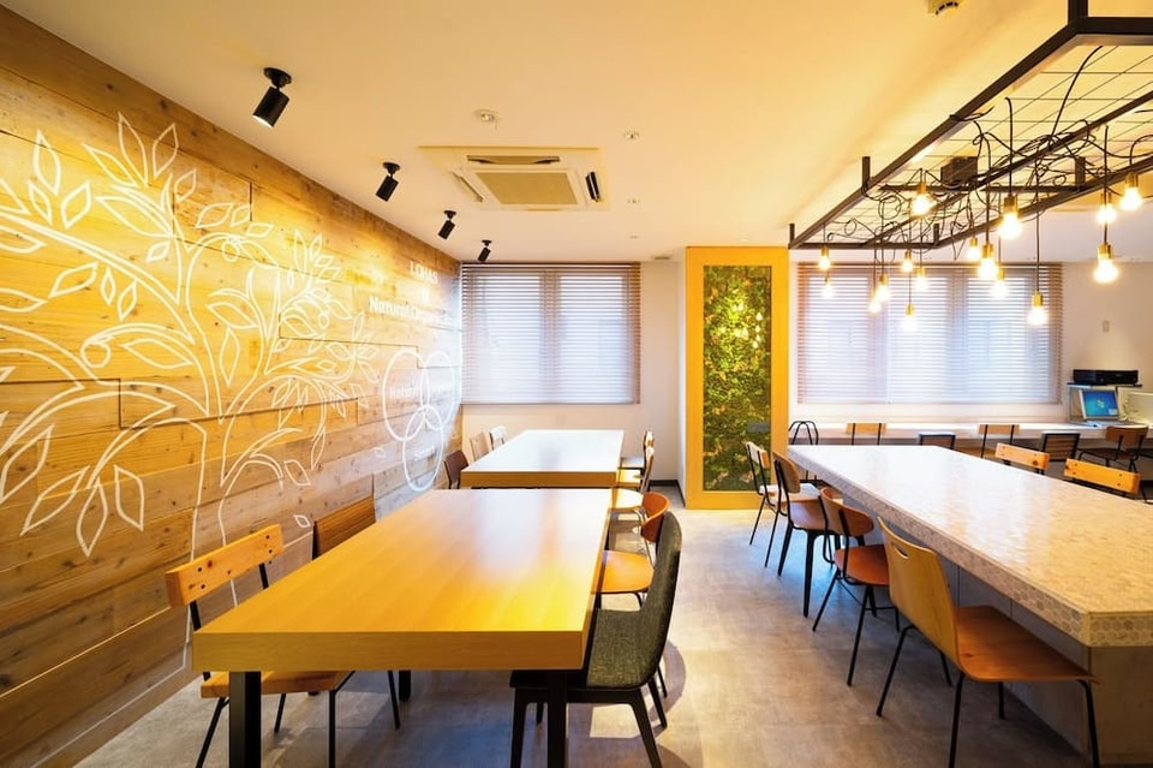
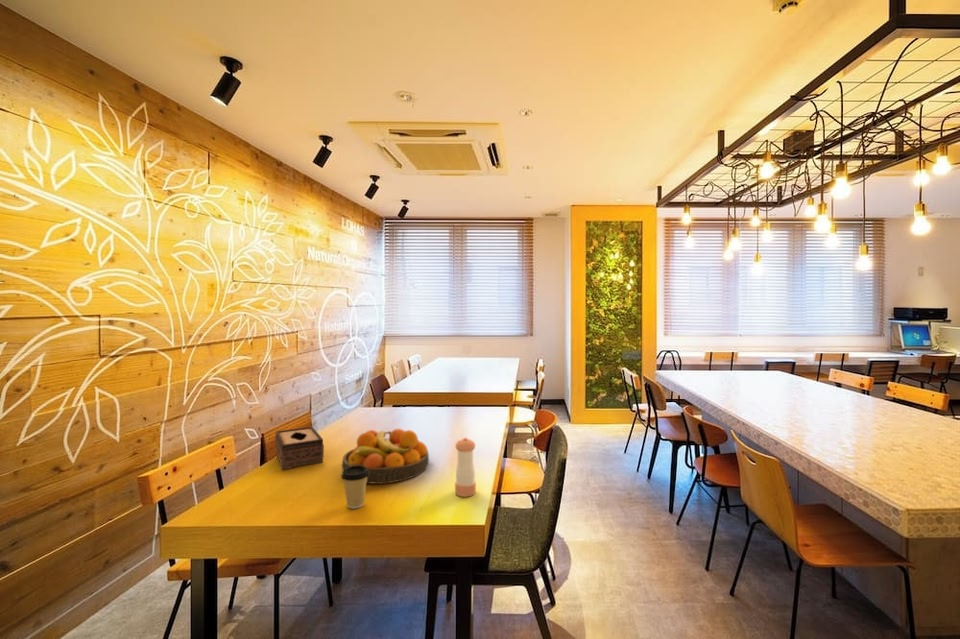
+ tissue box [274,426,325,471]
+ fruit bowl [341,428,430,485]
+ pepper shaker [454,437,477,498]
+ coffee cup [340,465,369,510]
